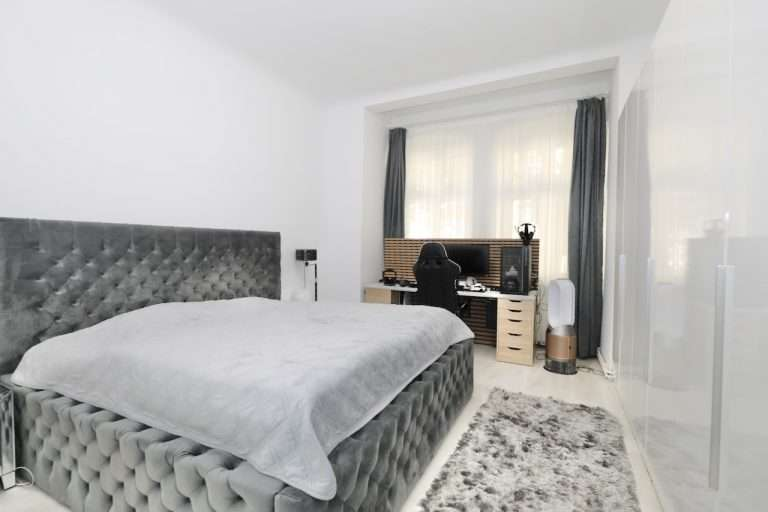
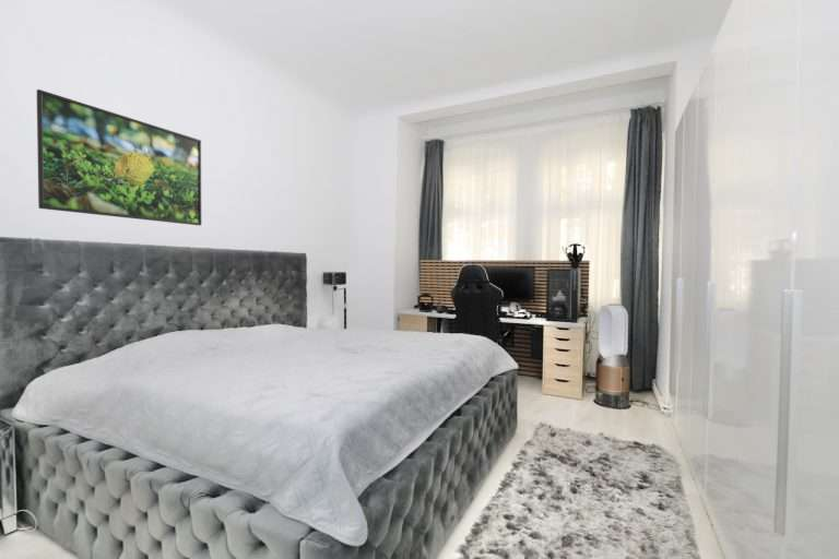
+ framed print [36,88,202,227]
